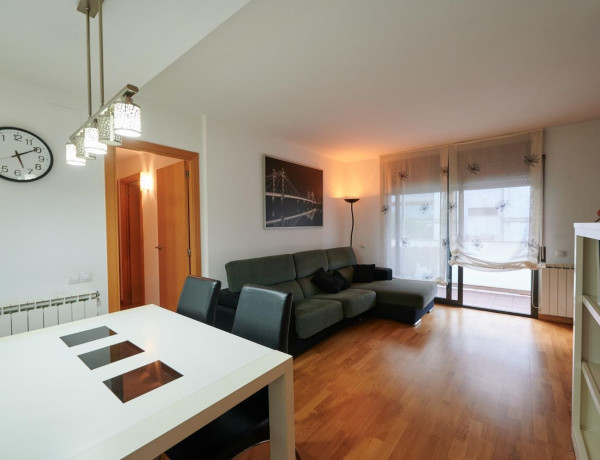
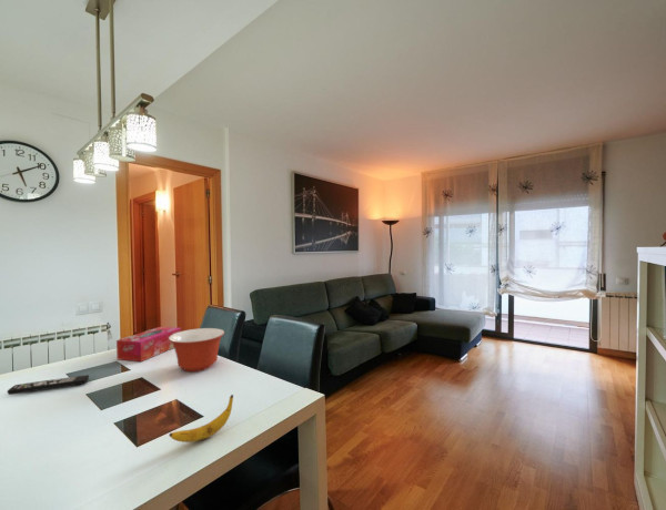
+ banana [168,394,234,443]
+ tissue box [115,326,182,363]
+ remote control [7,374,90,396]
+ mixing bowl [169,327,225,373]
